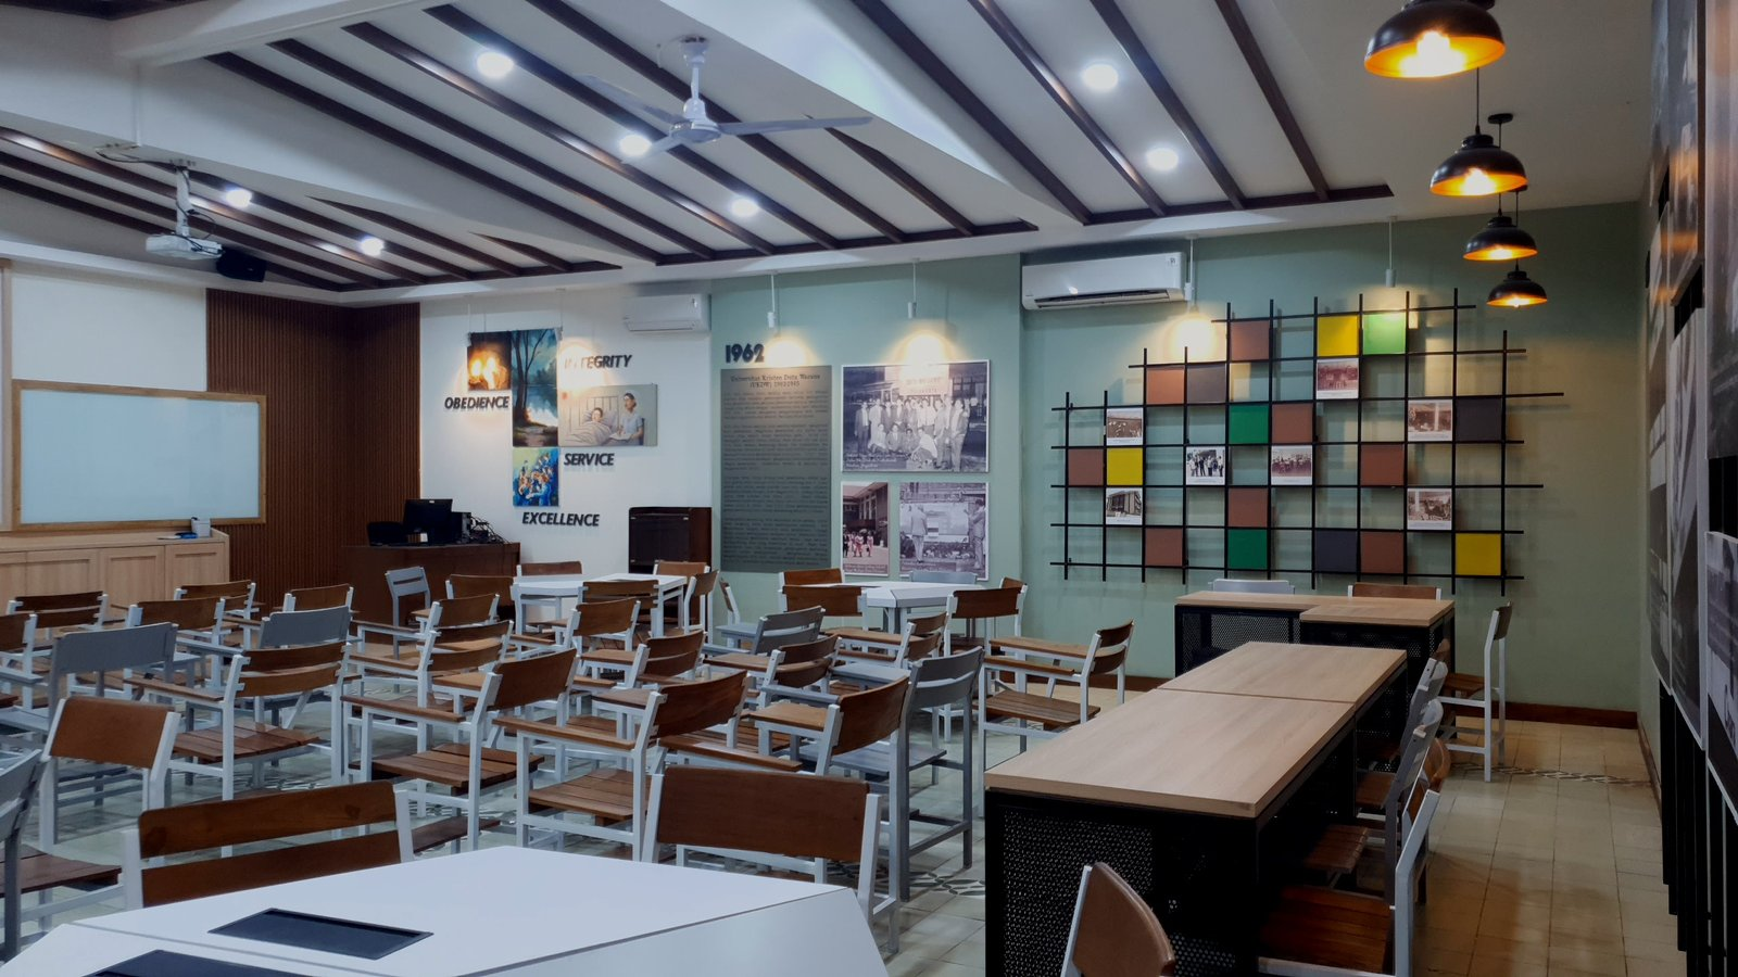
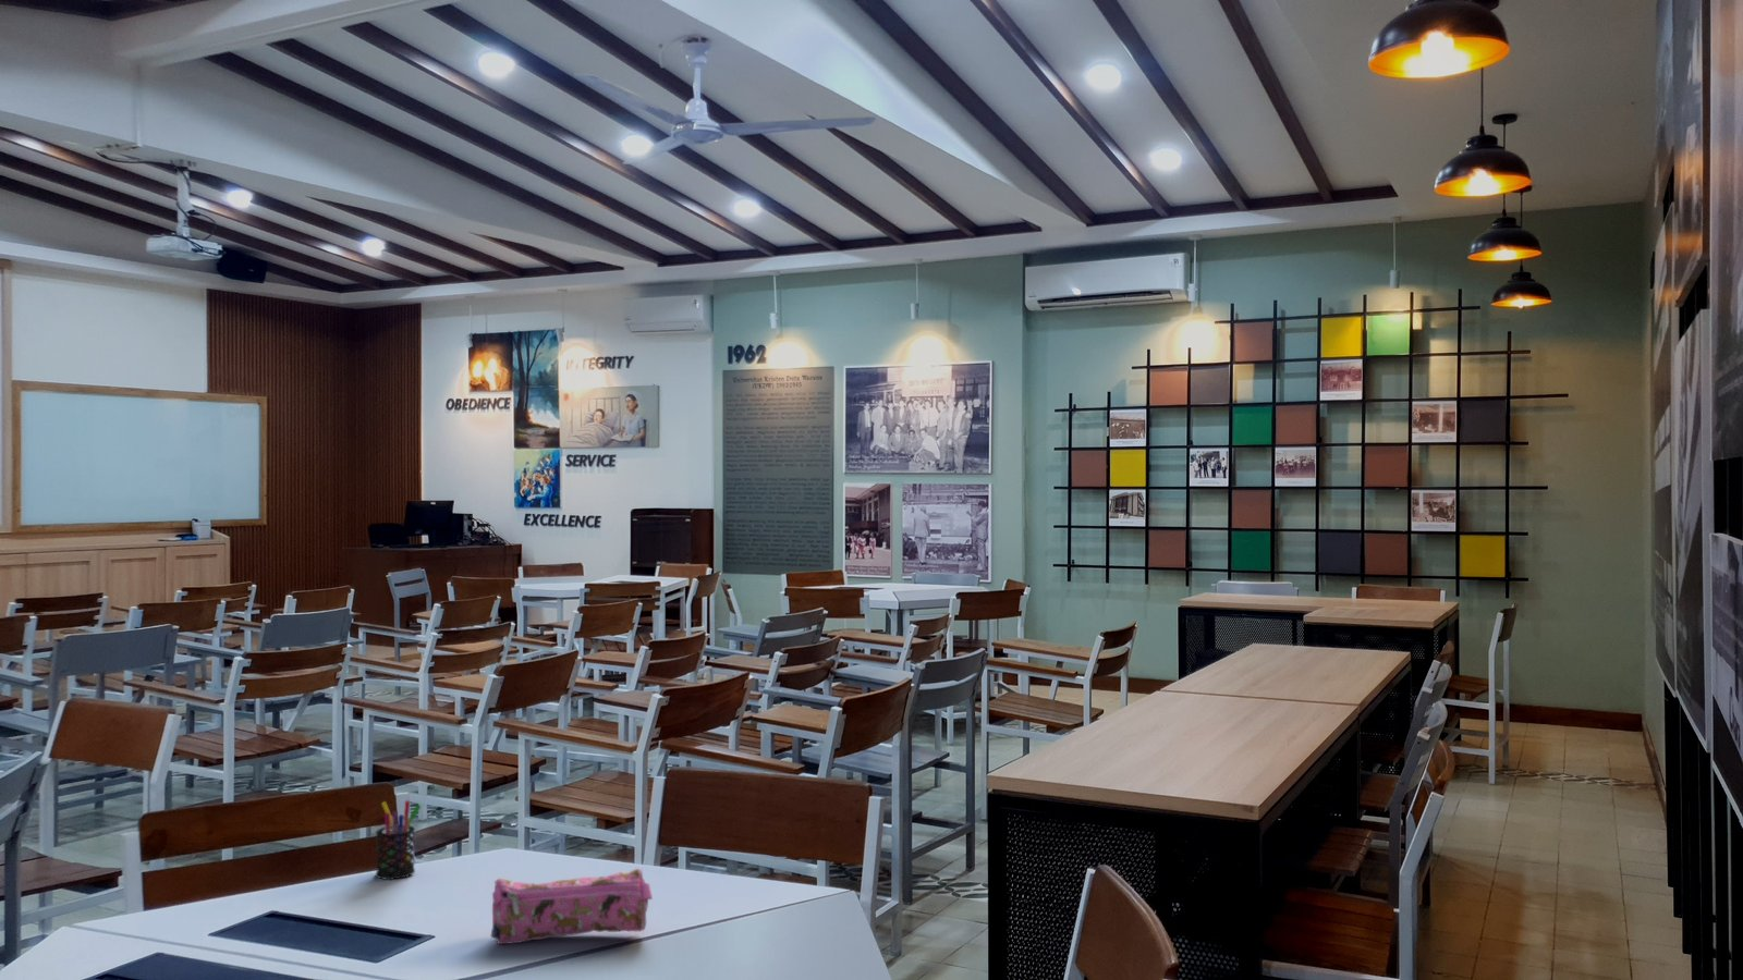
+ pencil case [491,868,654,945]
+ pen holder [375,799,423,881]
